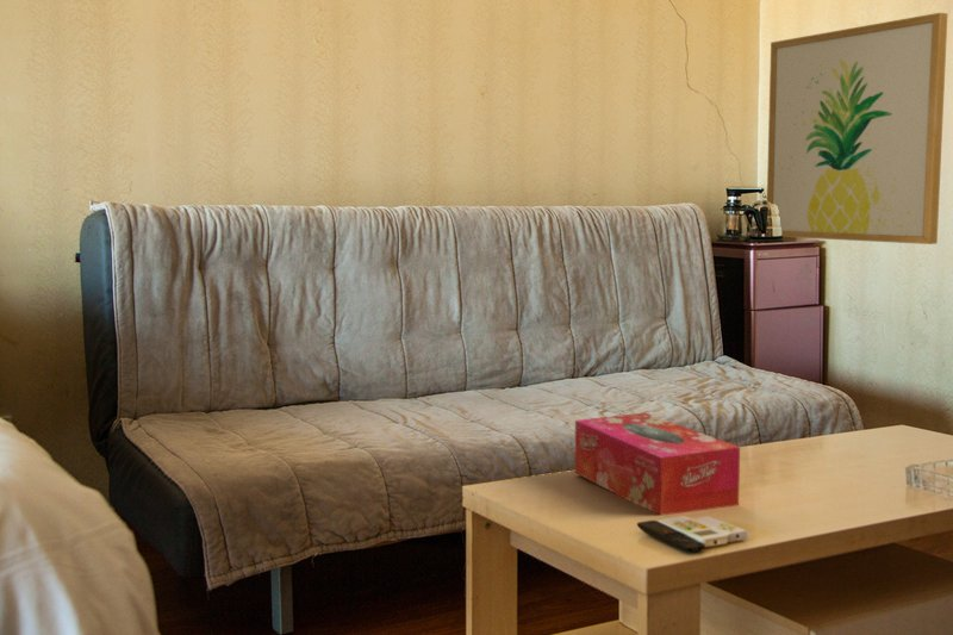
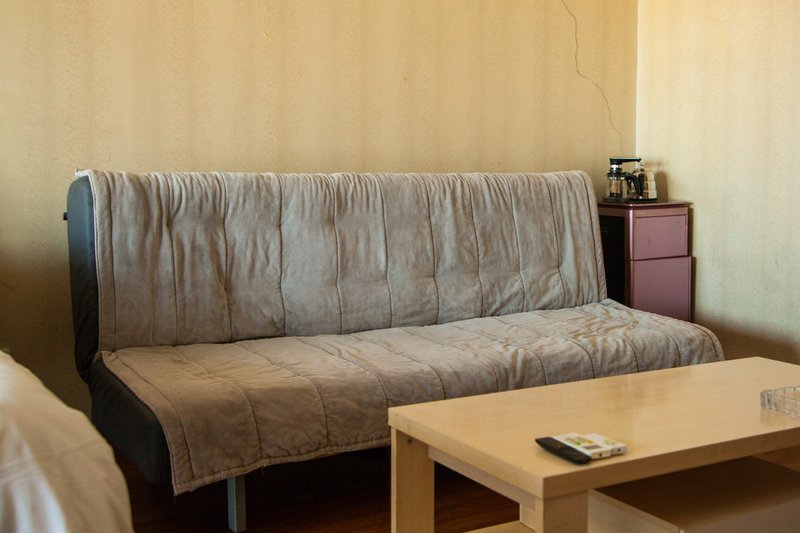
- wall art [766,12,949,245]
- tissue box [574,412,741,517]
